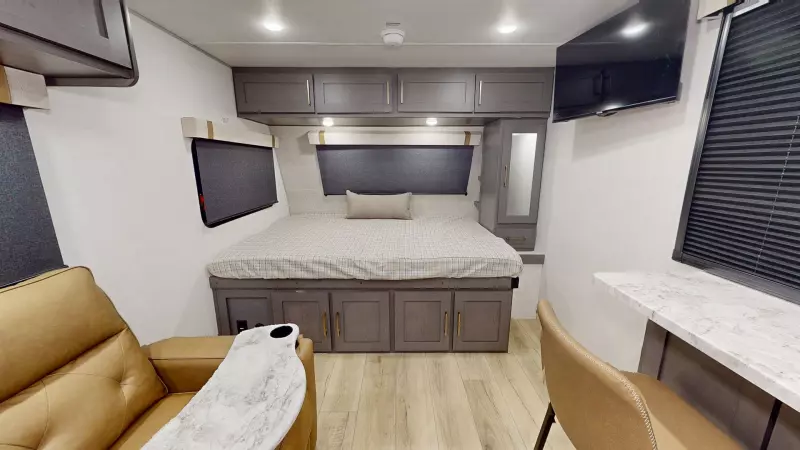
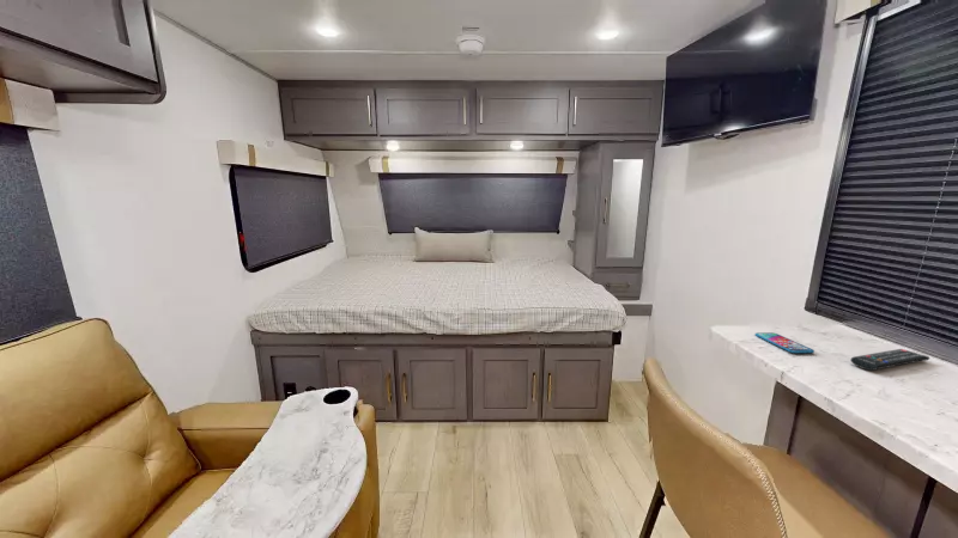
+ smartphone [754,331,815,354]
+ remote control [850,348,930,372]
